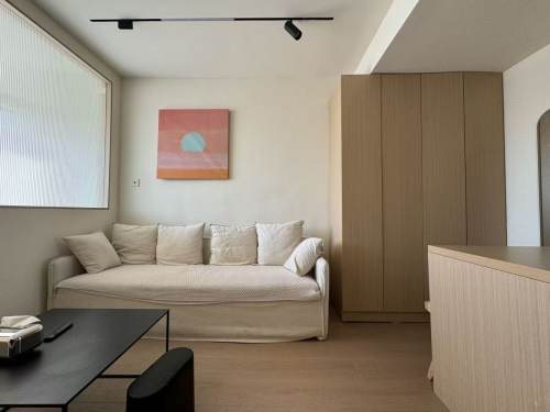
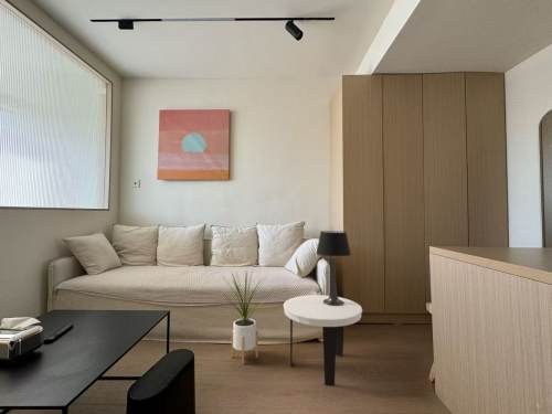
+ side table [283,294,363,385]
+ house plant [223,267,268,365]
+ table lamp [315,230,352,306]
